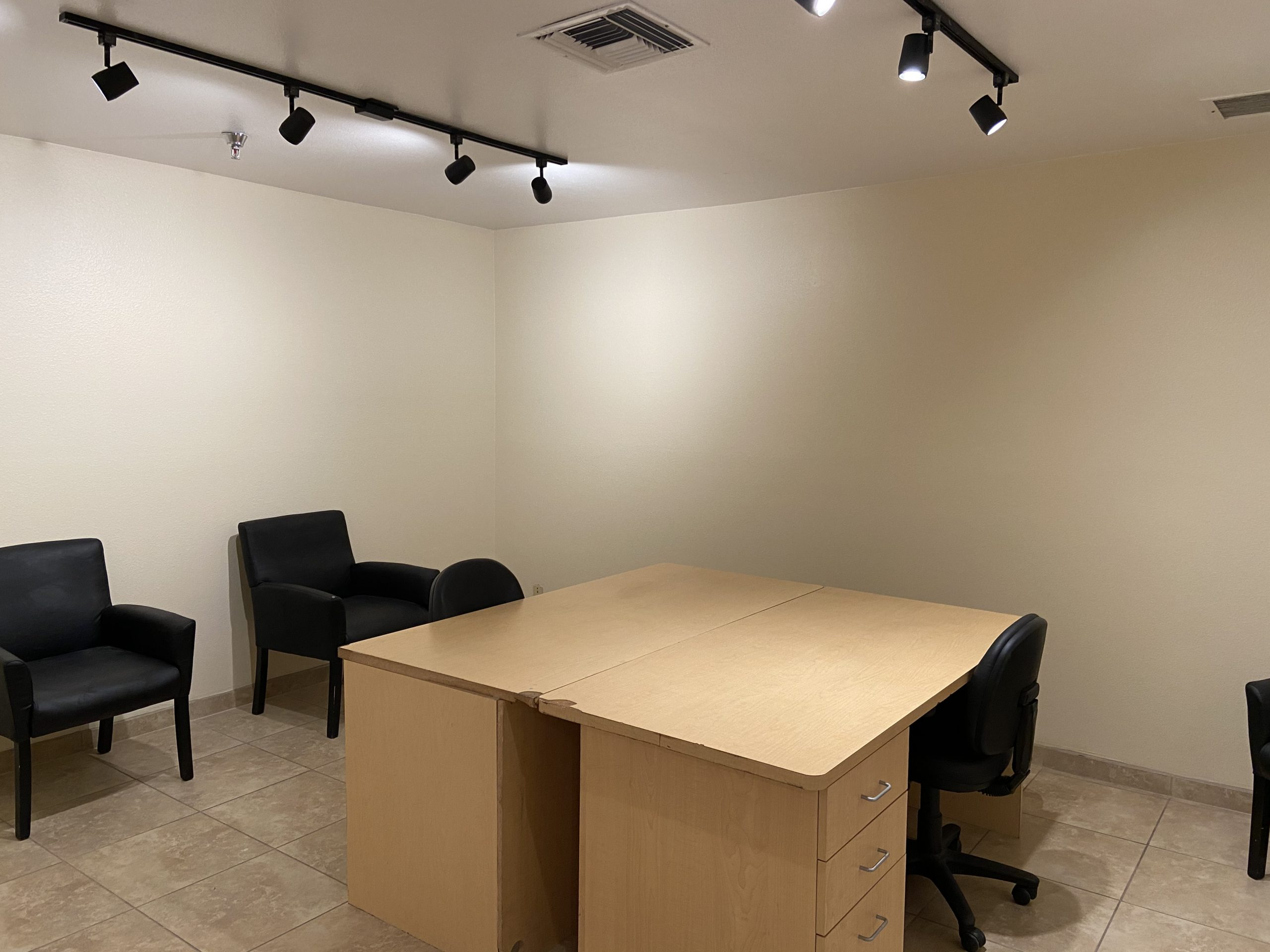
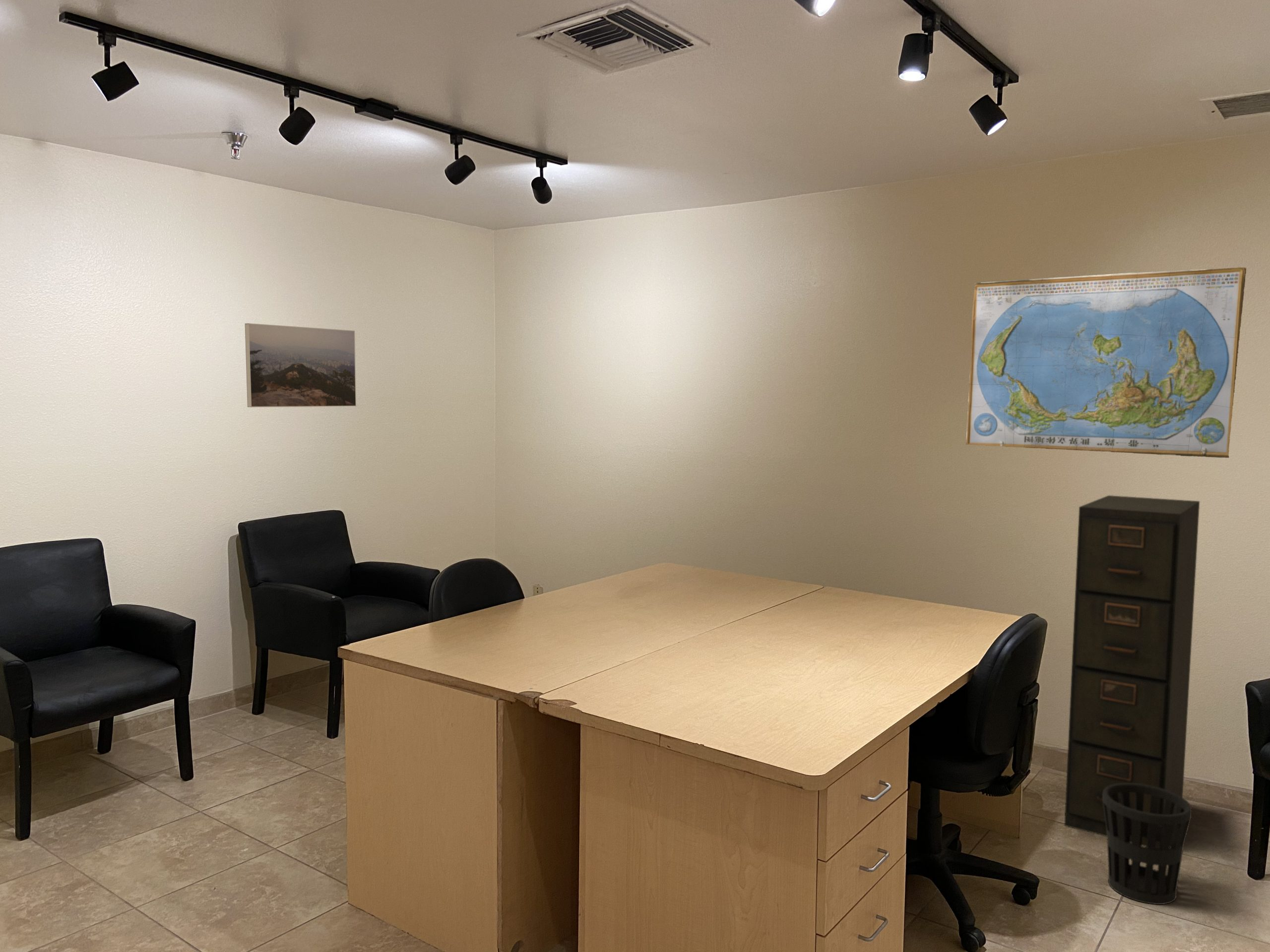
+ wastebasket [1102,783,1192,905]
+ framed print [244,323,357,408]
+ world map [965,267,1247,459]
+ filing cabinet [1064,495,1200,849]
